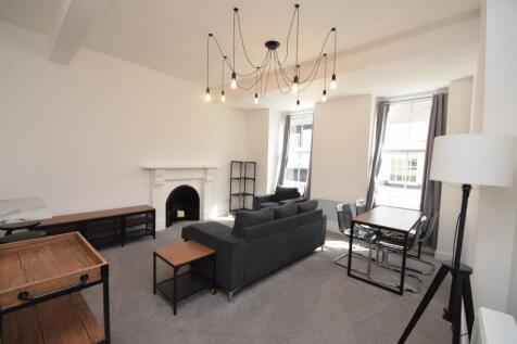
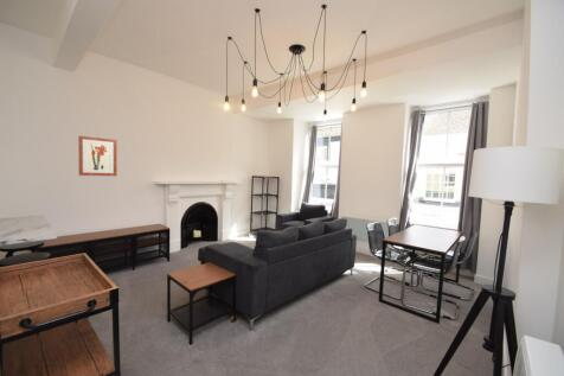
+ wall art [77,135,118,177]
